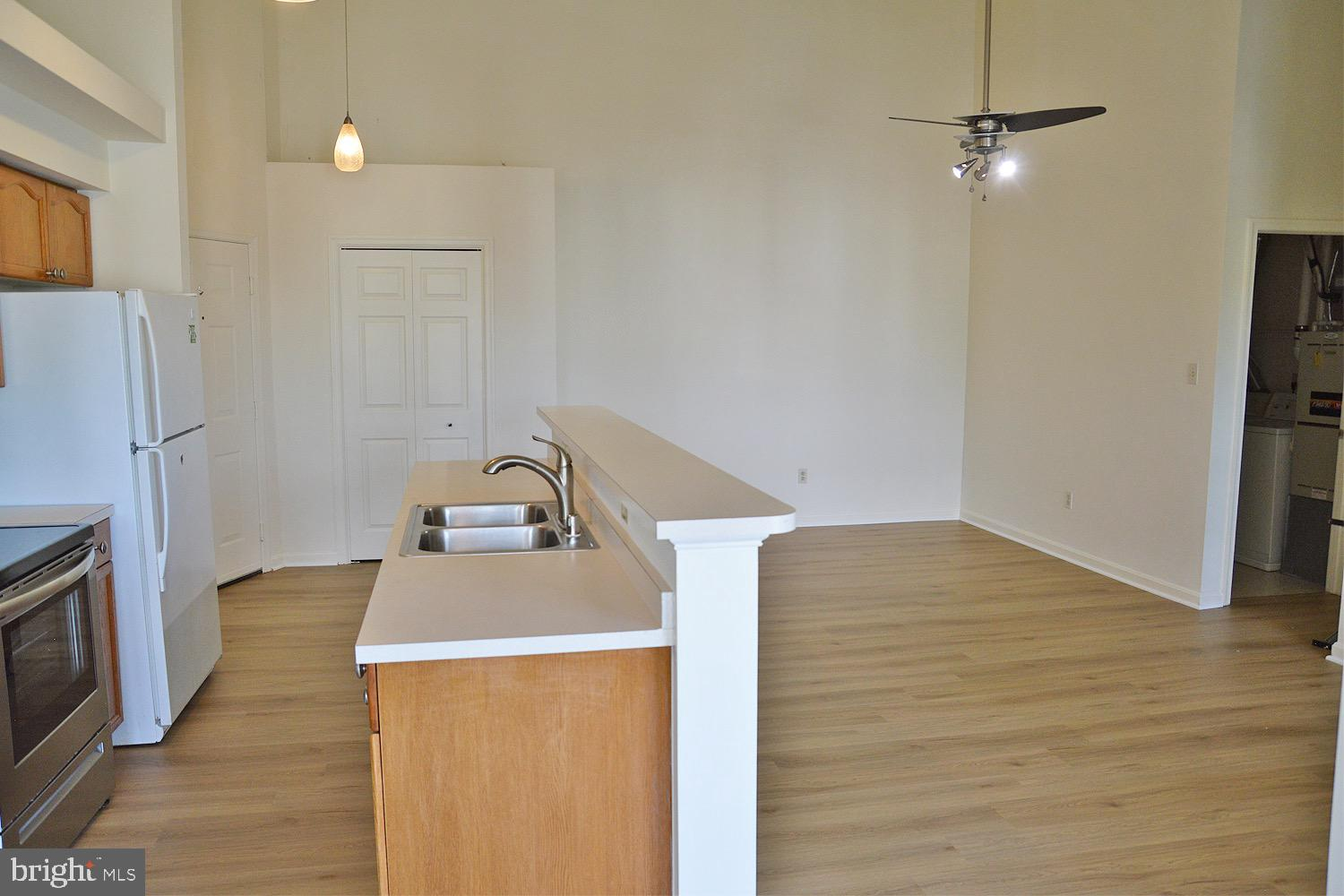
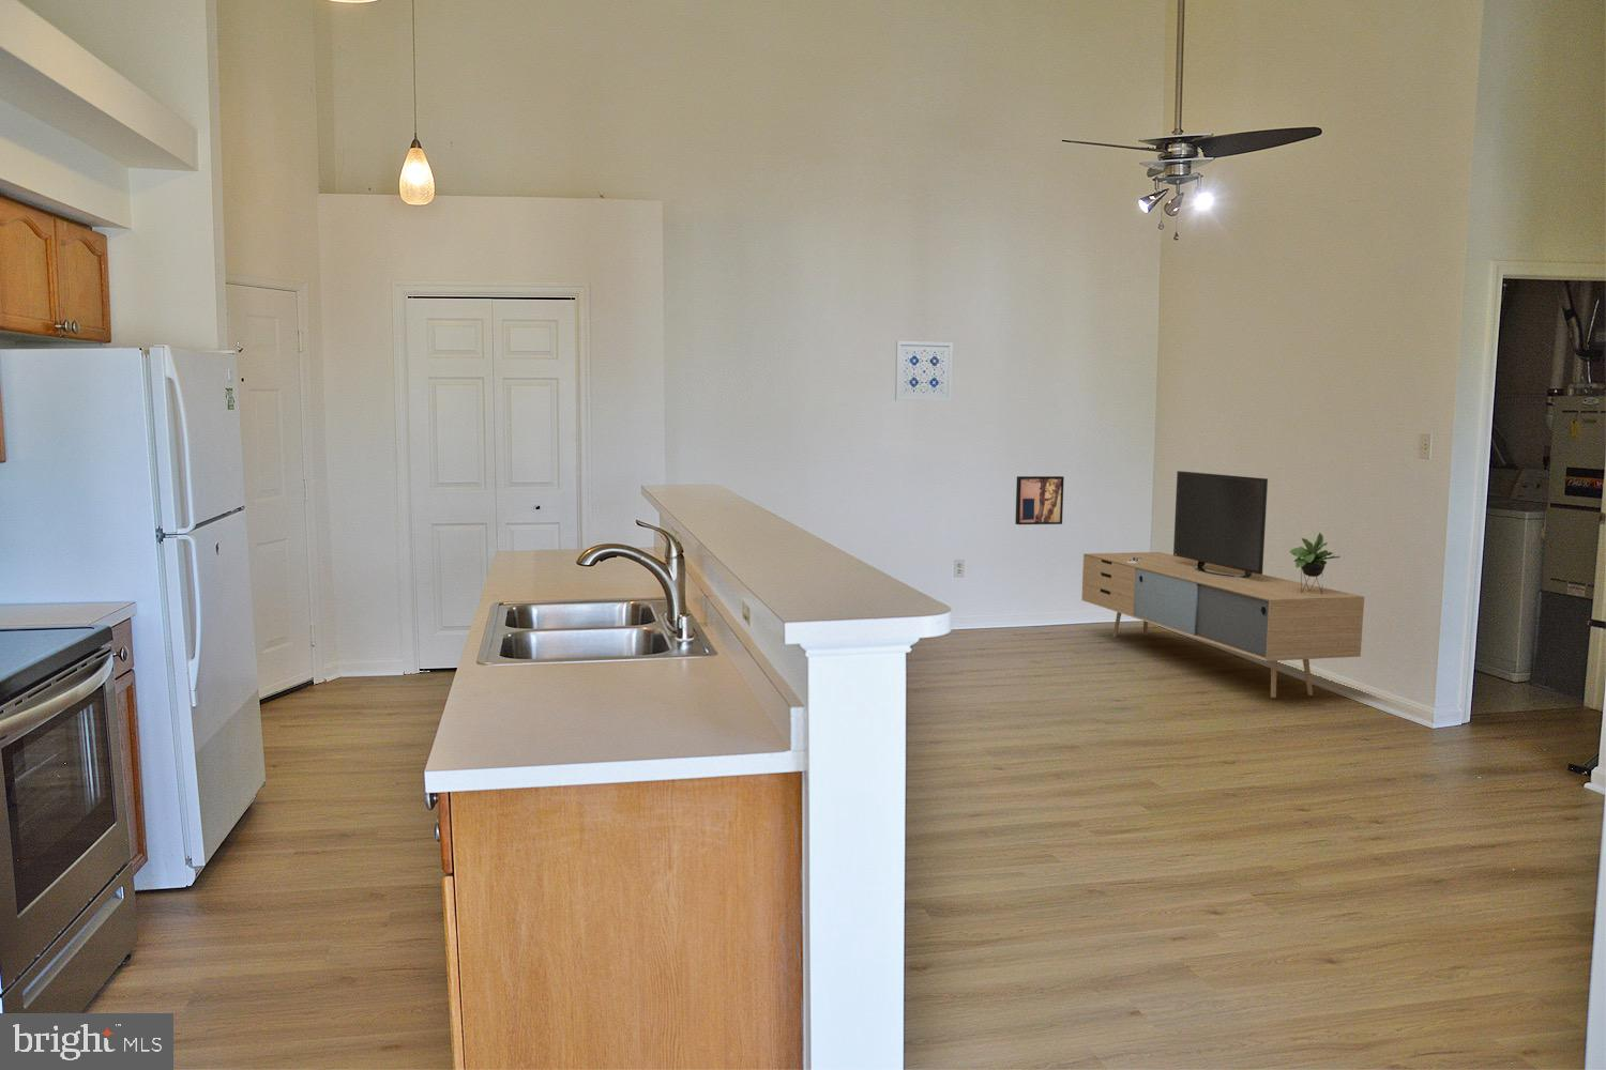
+ wall art [894,340,954,402]
+ media console [1080,469,1365,699]
+ wall art [1015,475,1066,525]
